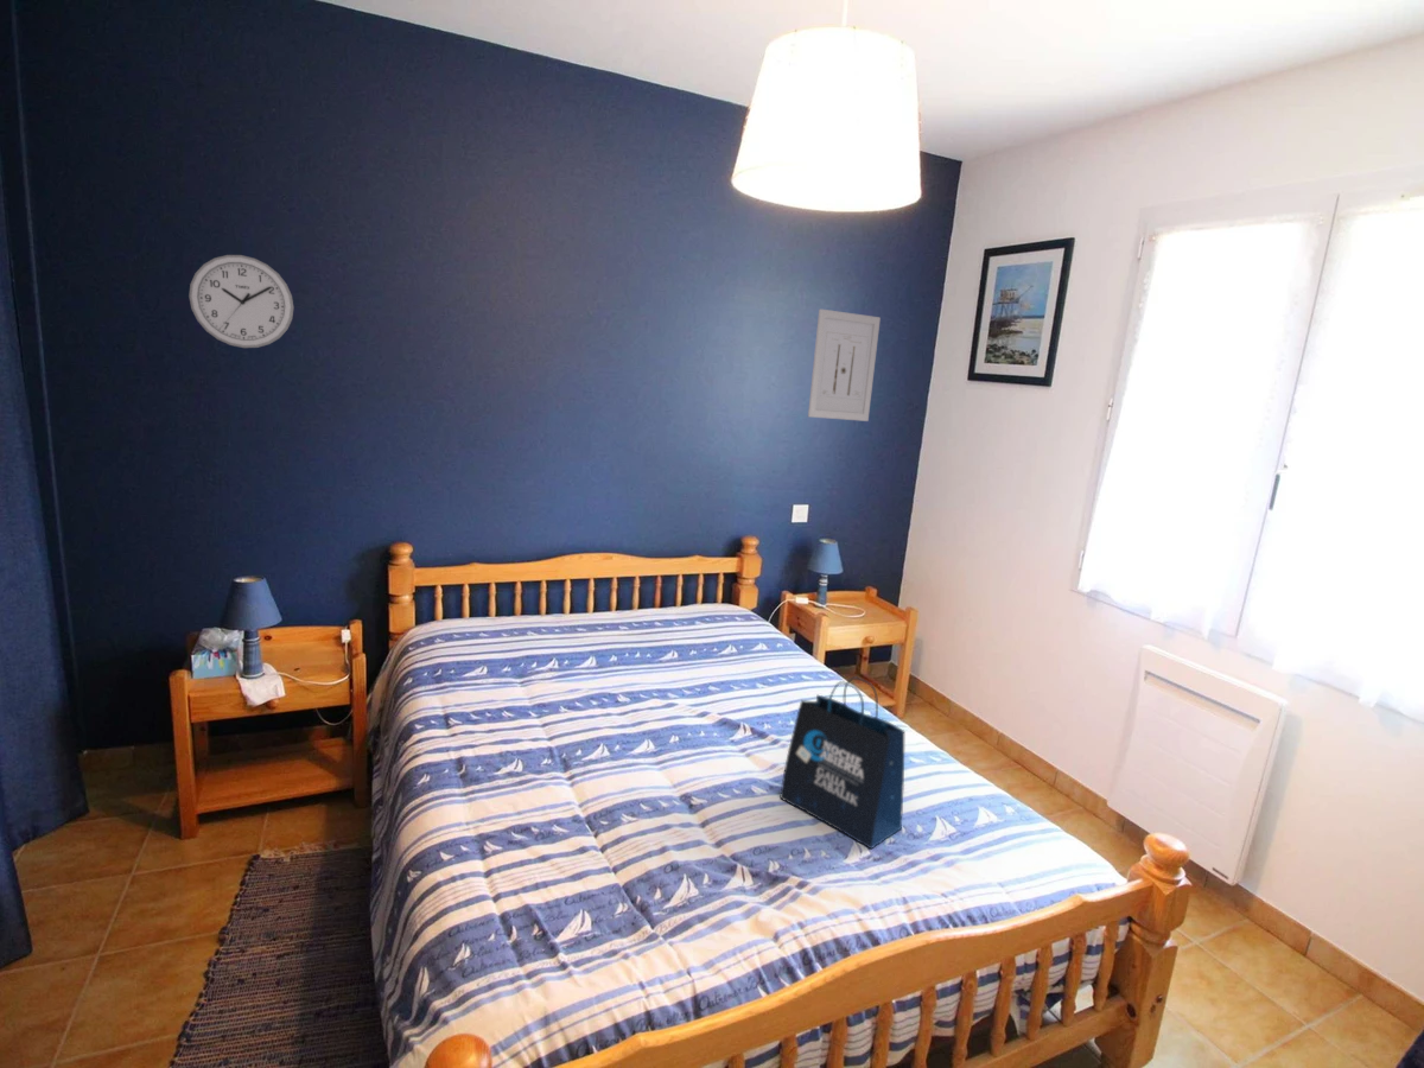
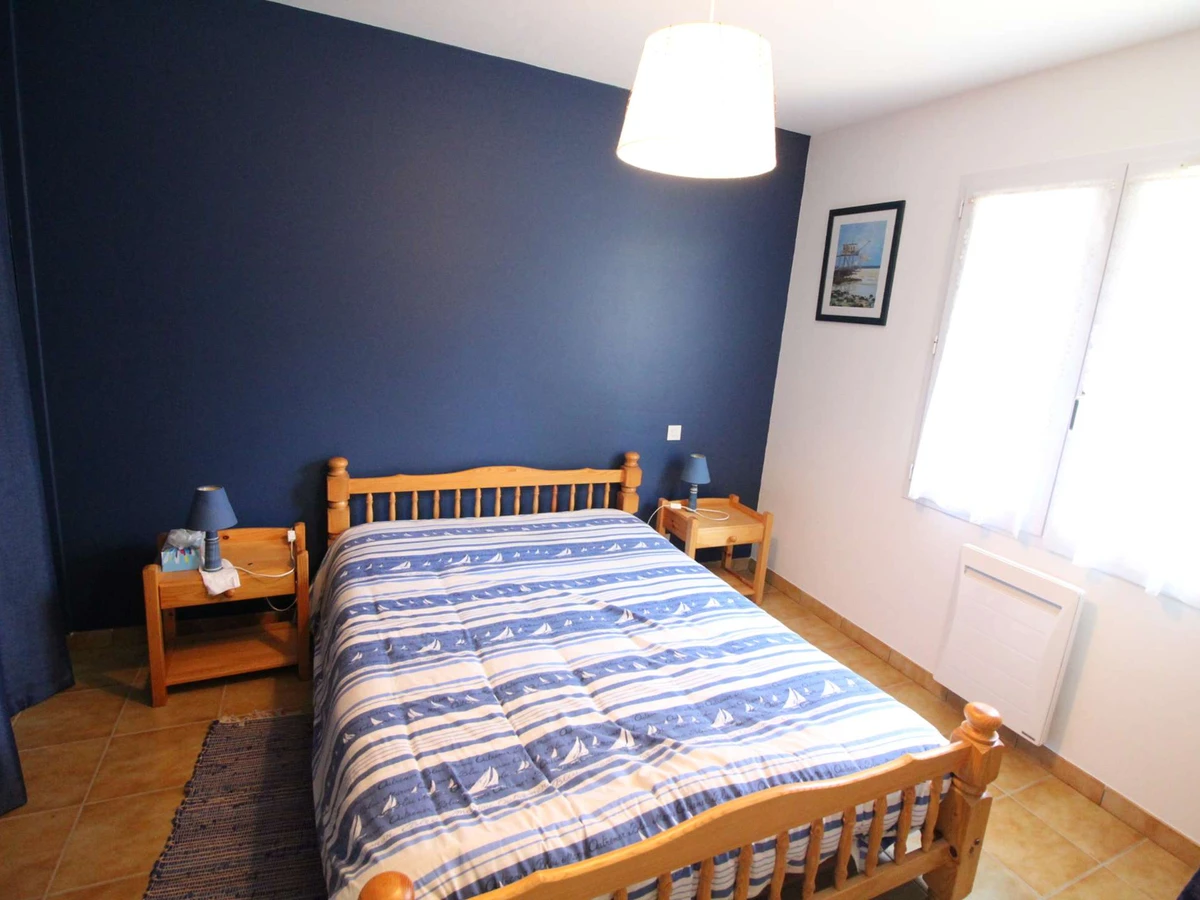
- wall art [807,307,882,422]
- tote bag [778,675,905,850]
- wall clock [187,254,294,349]
